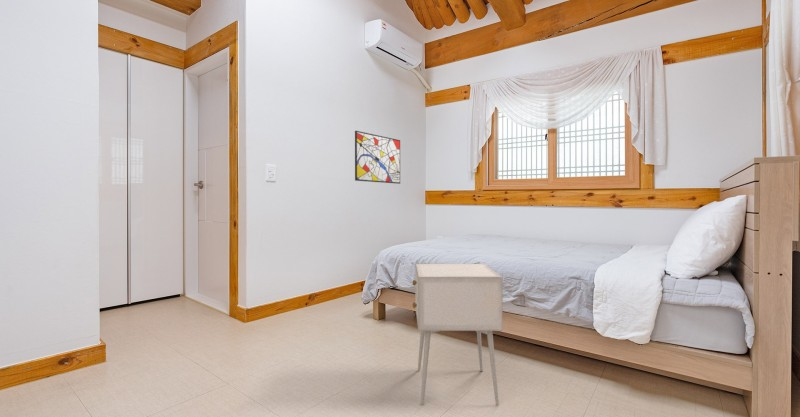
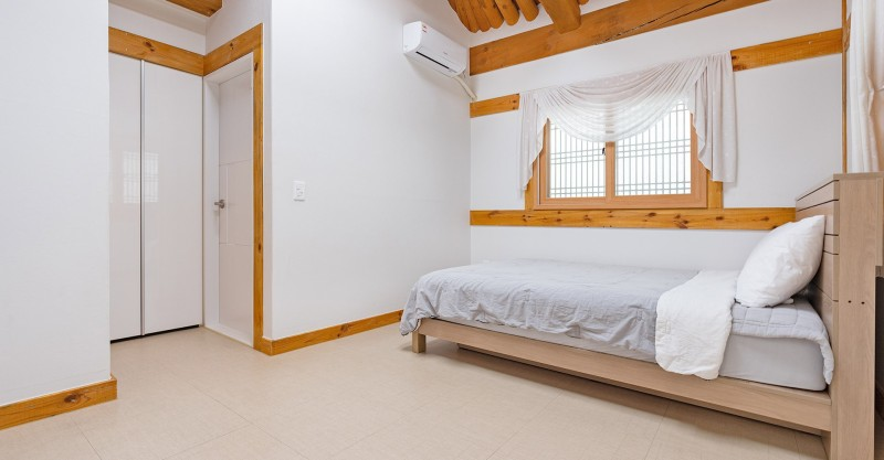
- wall art [354,130,401,185]
- nightstand [412,263,504,406]
